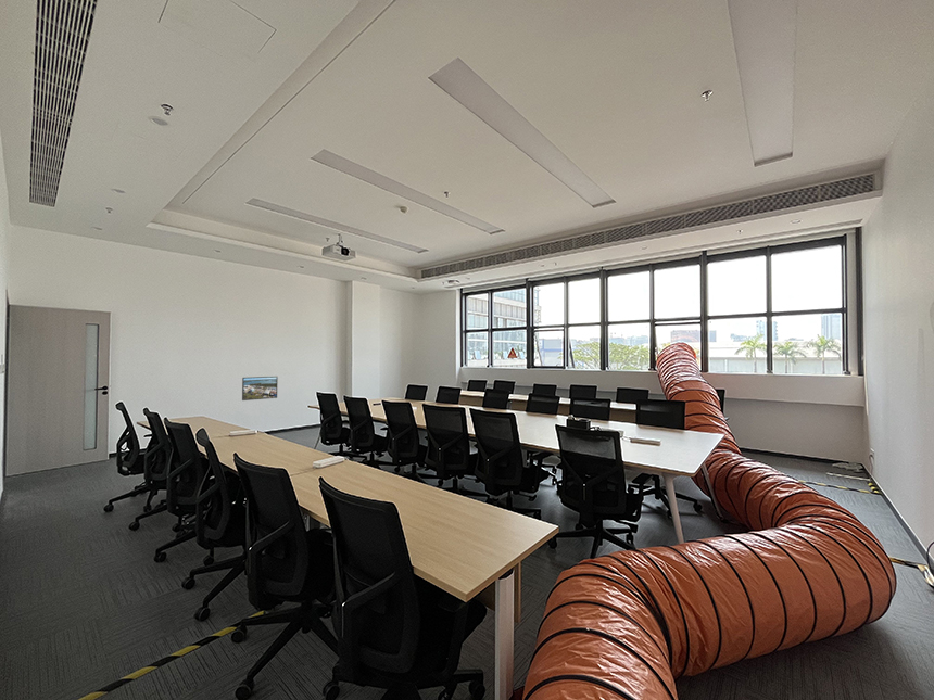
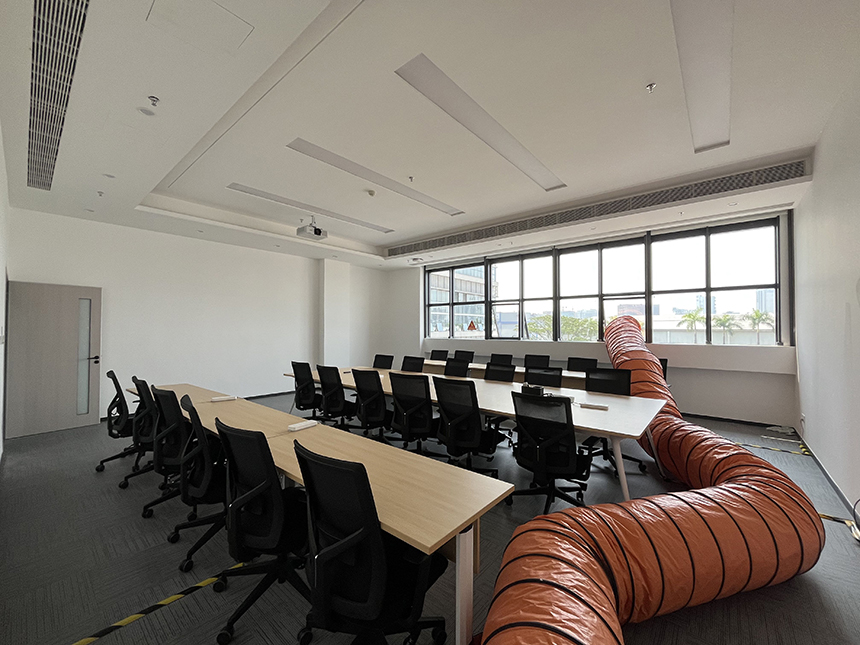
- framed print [241,376,279,402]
